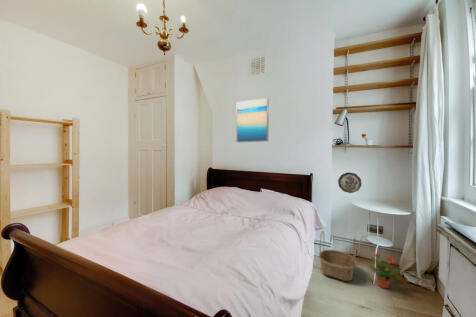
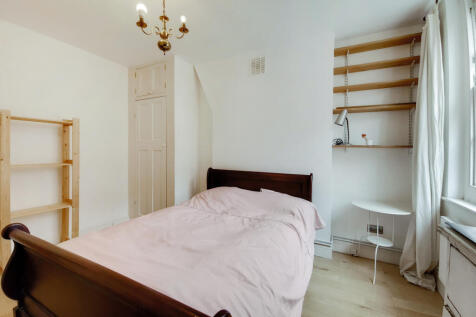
- decorative plate [337,171,363,194]
- basket [318,230,358,282]
- potted plant [366,252,403,290]
- wall art [236,97,270,143]
